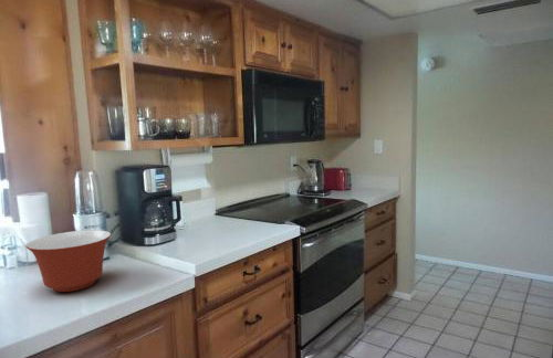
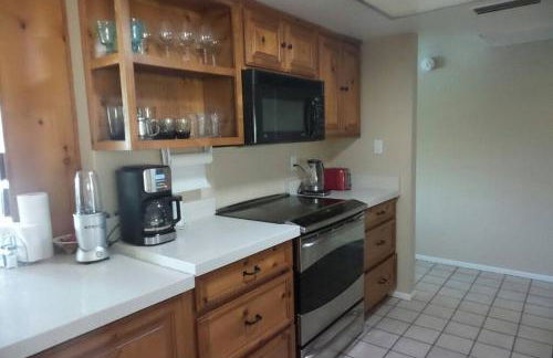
- mixing bowl [24,229,112,293]
